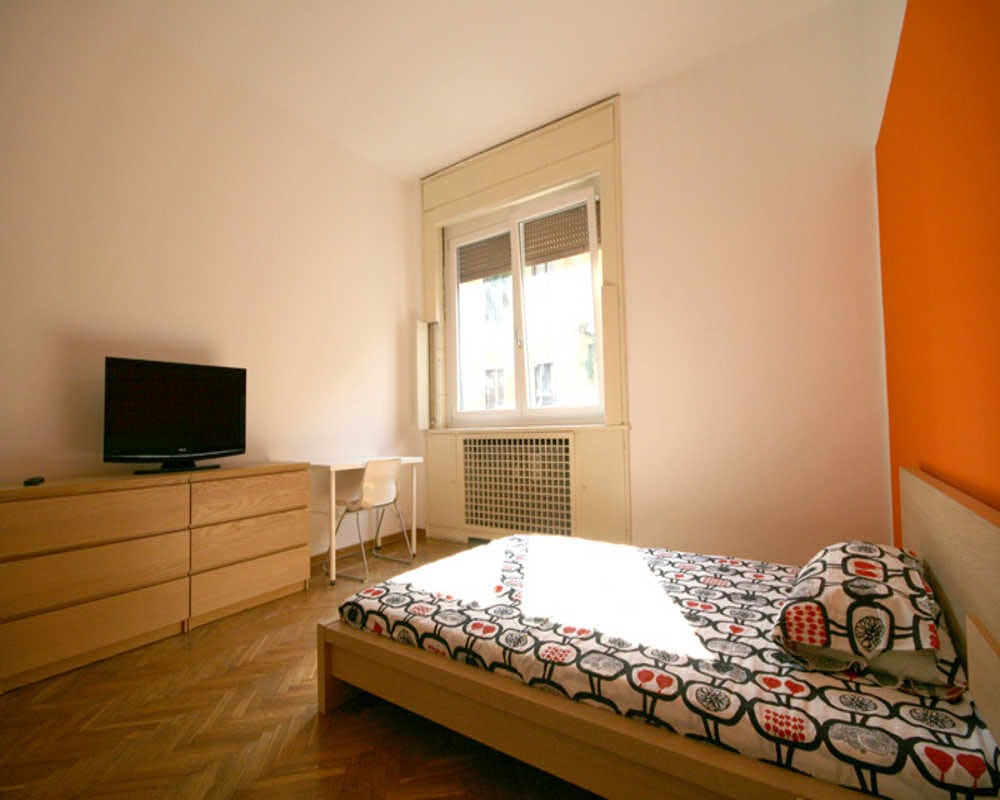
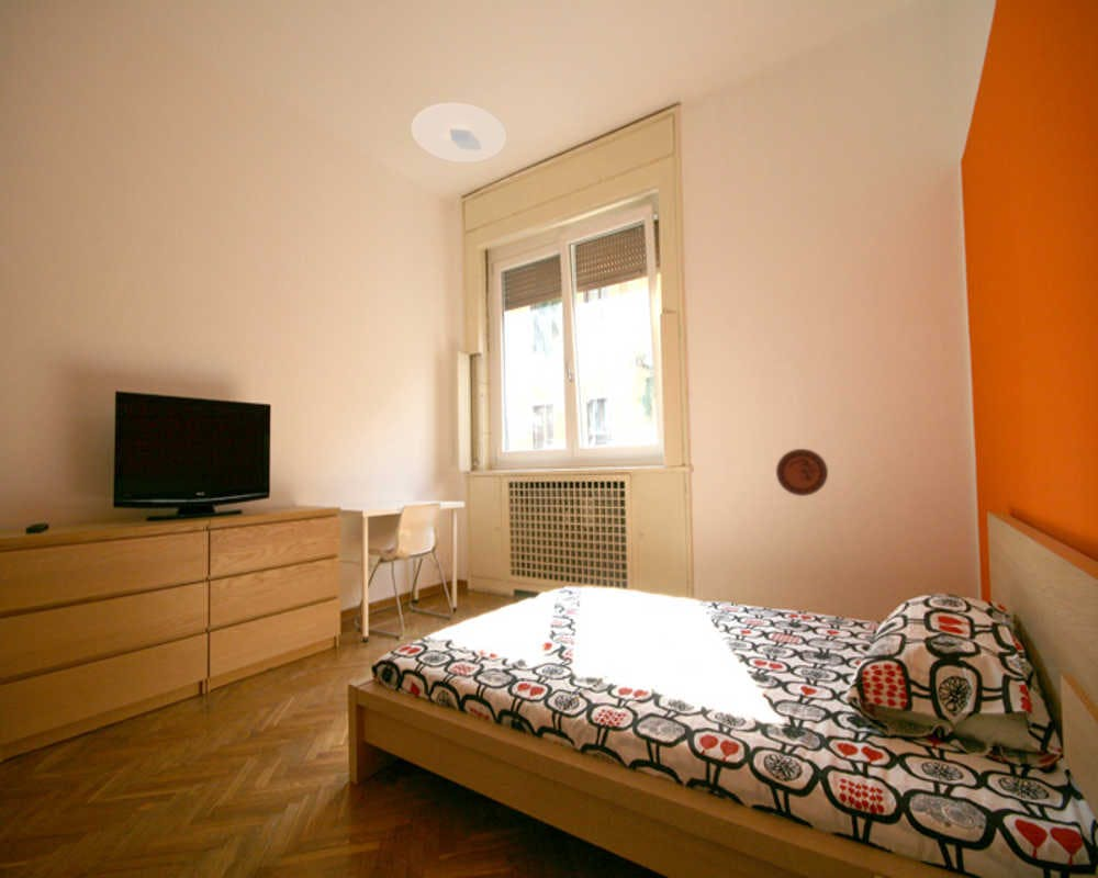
+ decorative plate [775,448,829,497]
+ ceiling light [411,102,507,164]
